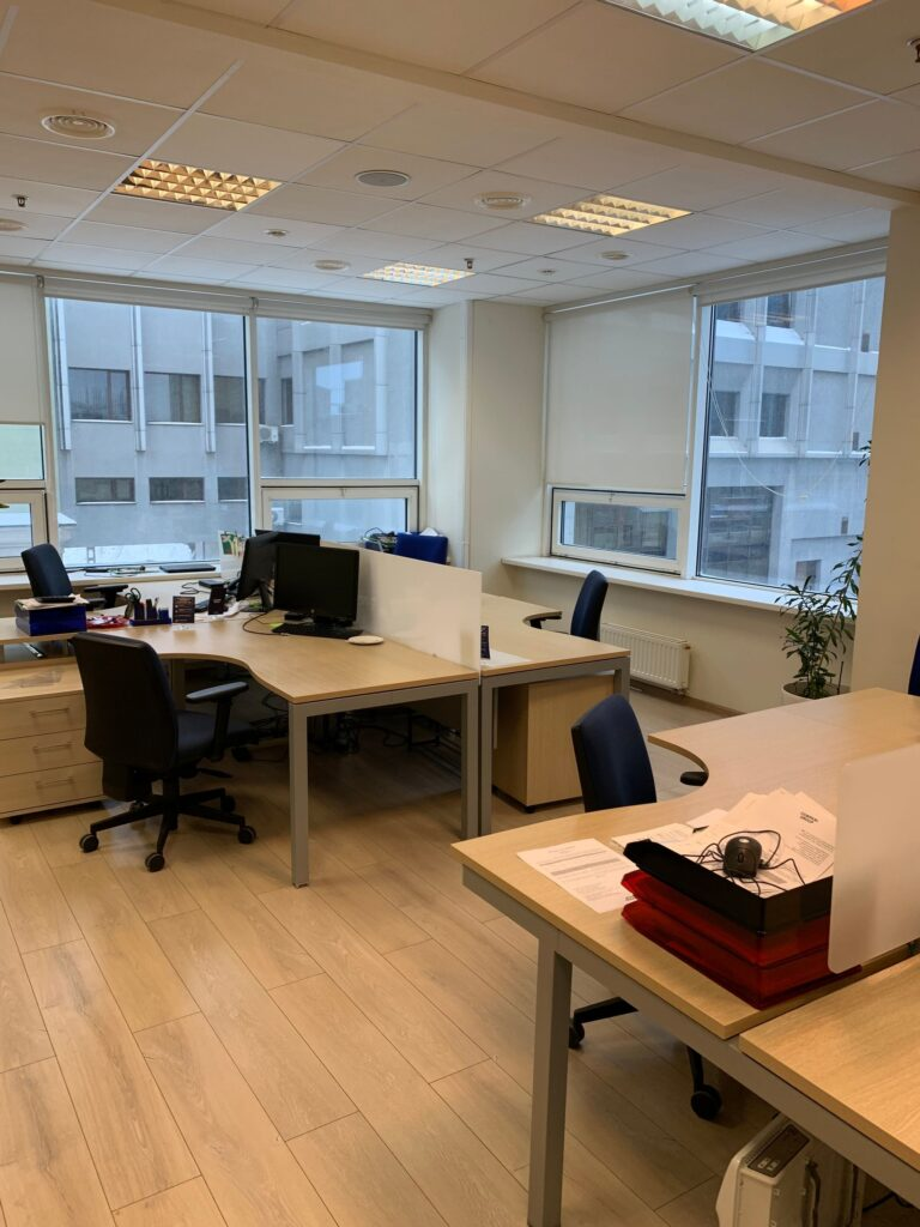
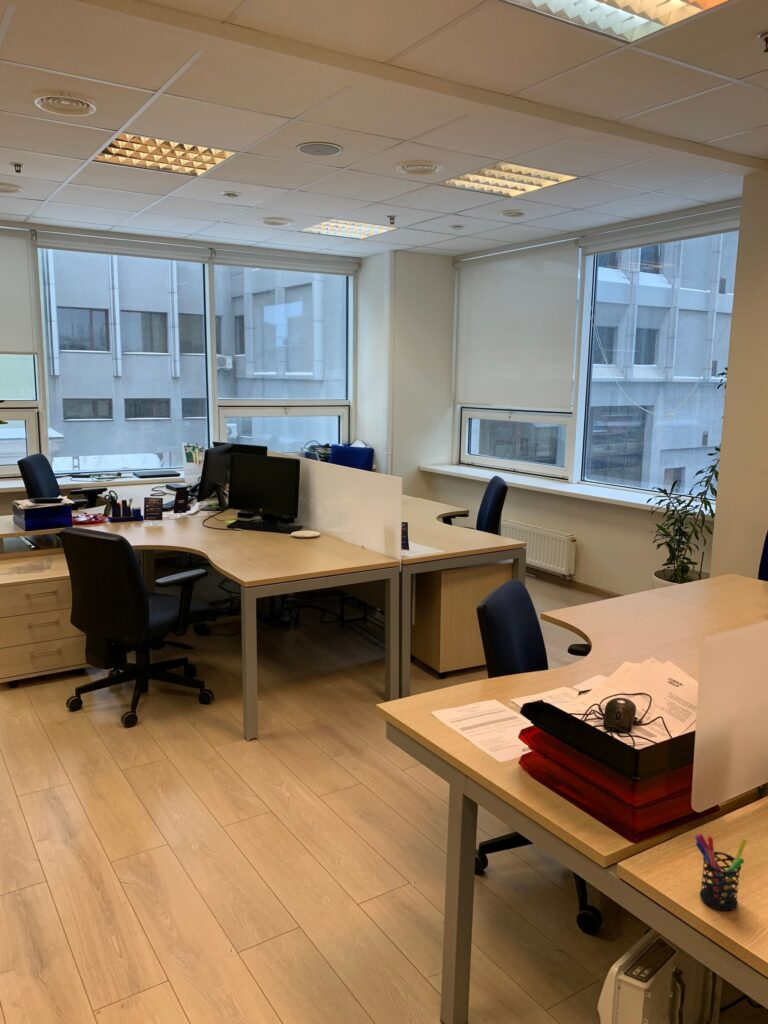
+ pen holder [694,833,748,912]
